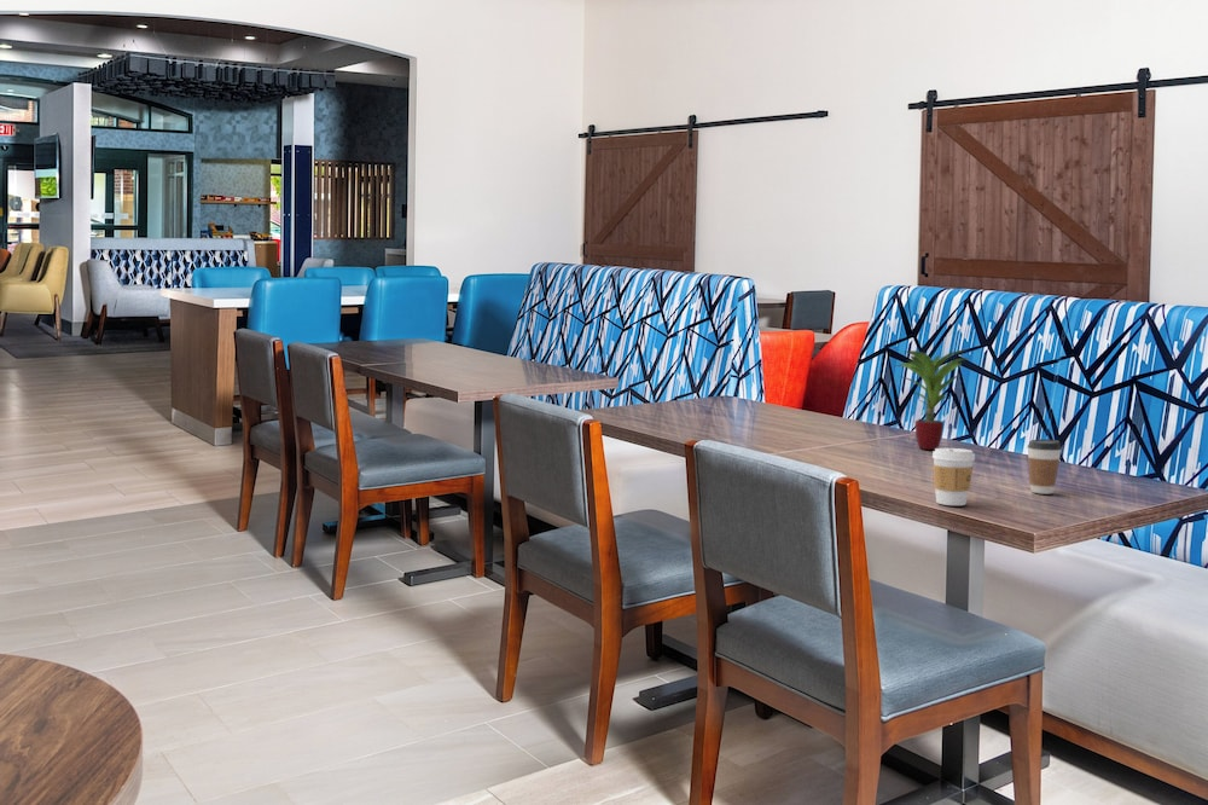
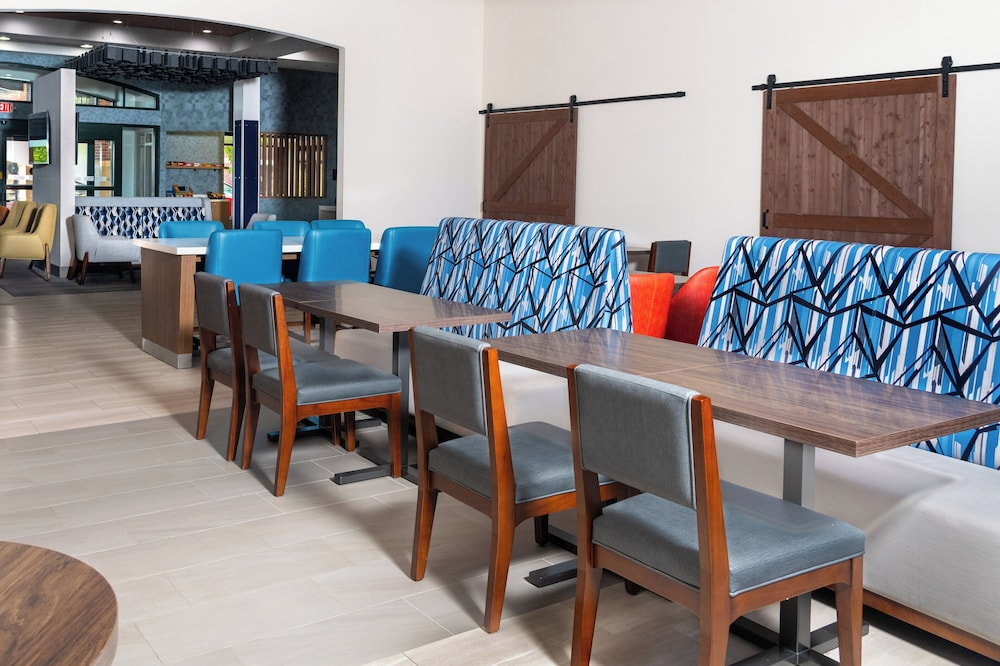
- coffee cup [1026,438,1063,496]
- potted plant [895,348,971,451]
- coffee cup [931,447,976,506]
